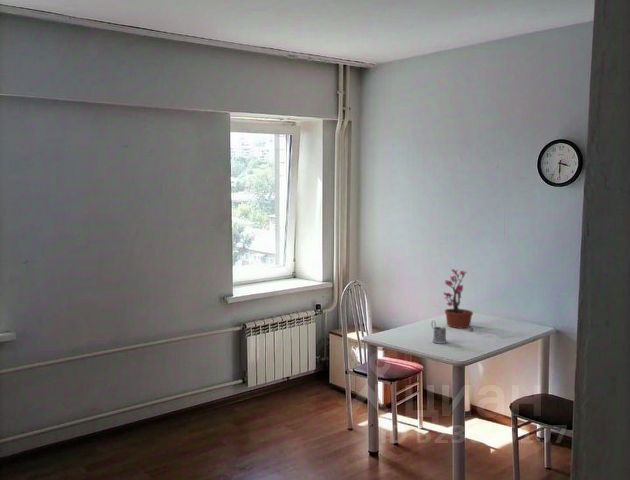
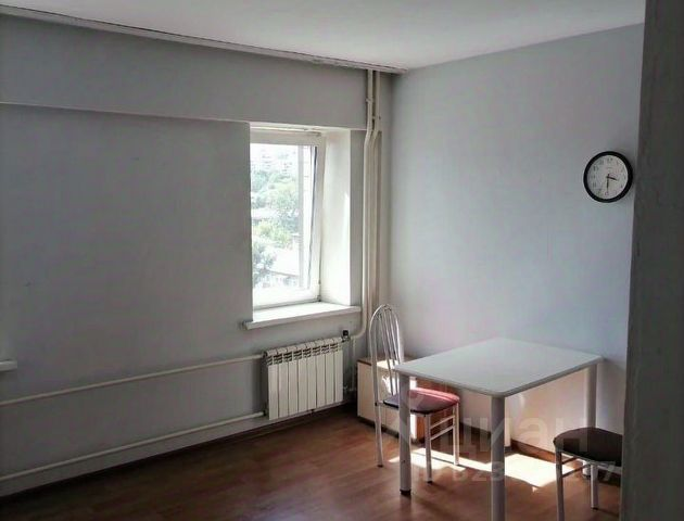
- potted plant [443,268,474,332]
- tea glass holder [430,319,448,345]
